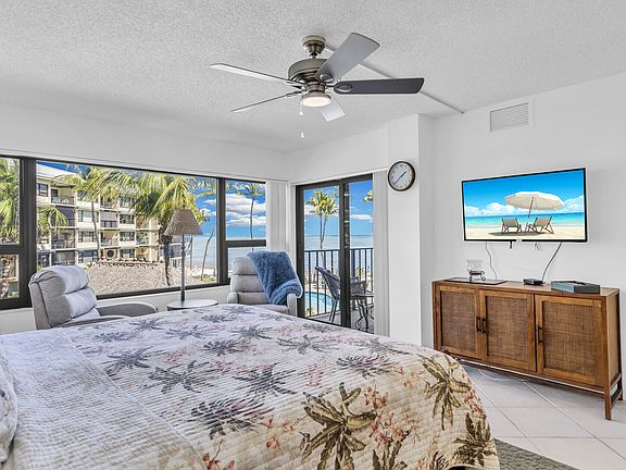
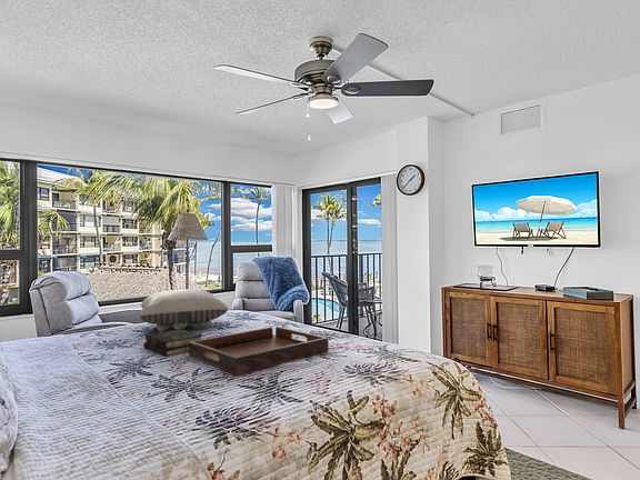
+ serving tray [188,326,330,377]
+ book [142,329,203,358]
+ pillow [139,288,229,332]
